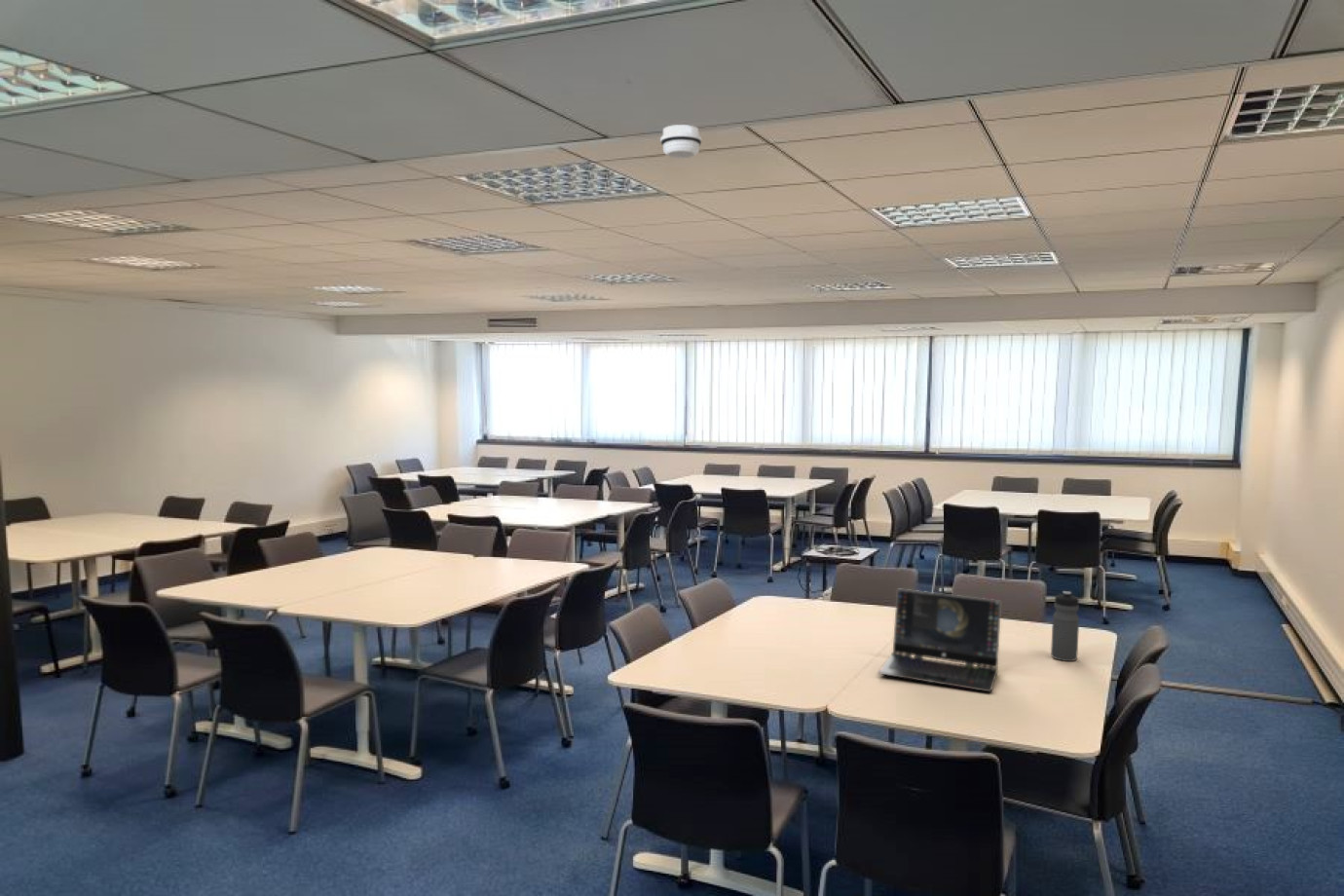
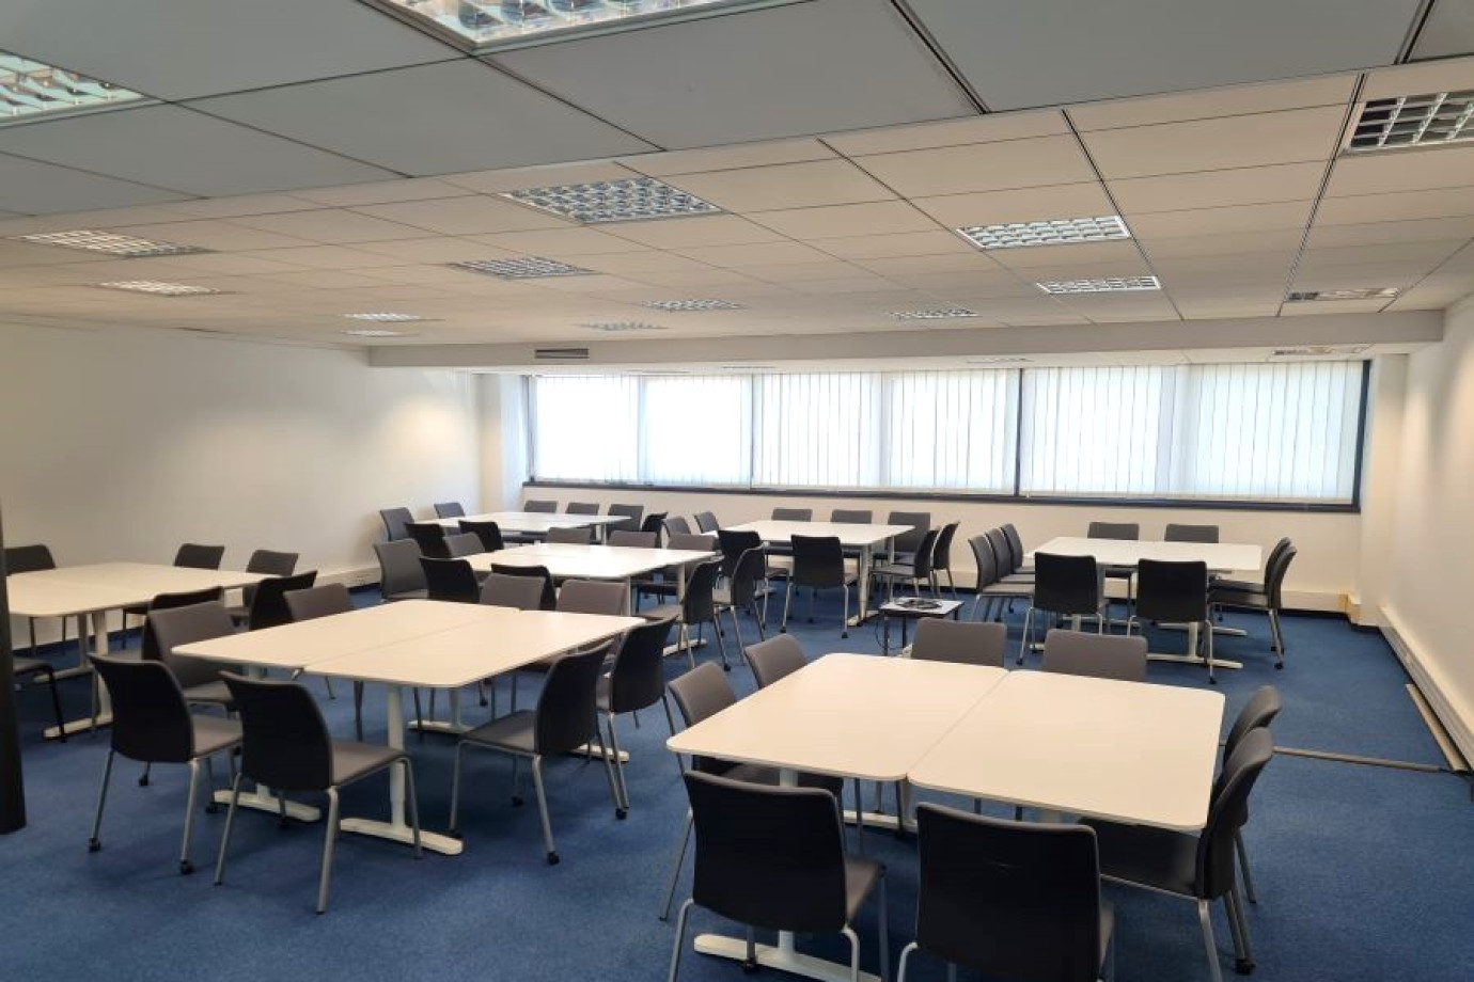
- smoke detector [659,124,703,160]
- laptop computer [877,587,1002,693]
- water bottle [1050,590,1080,662]
